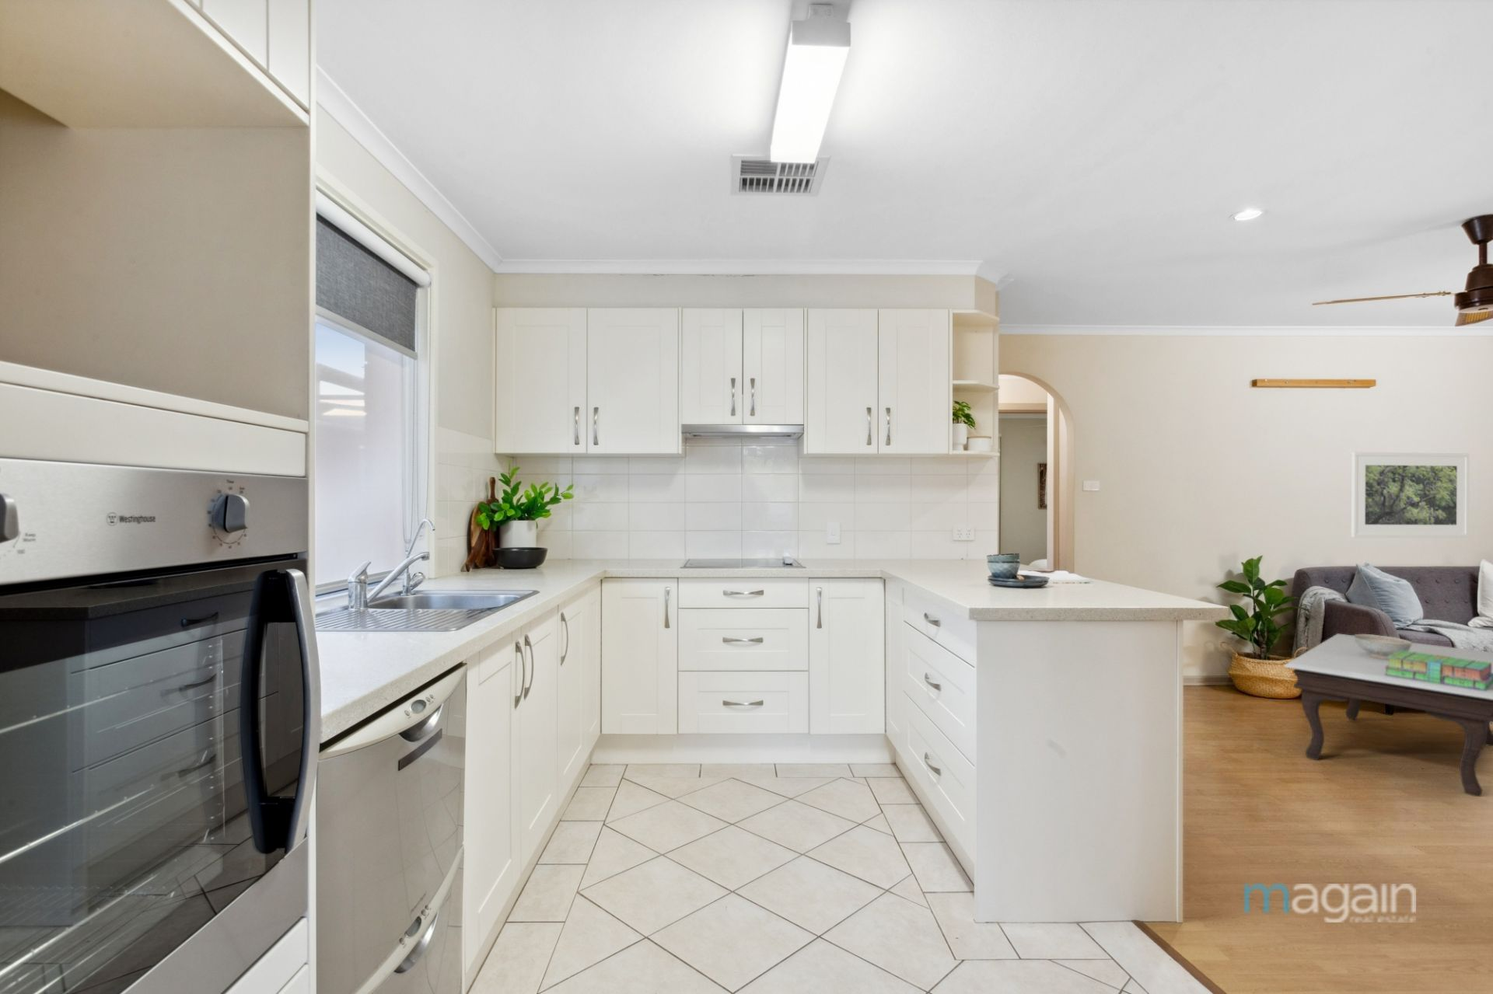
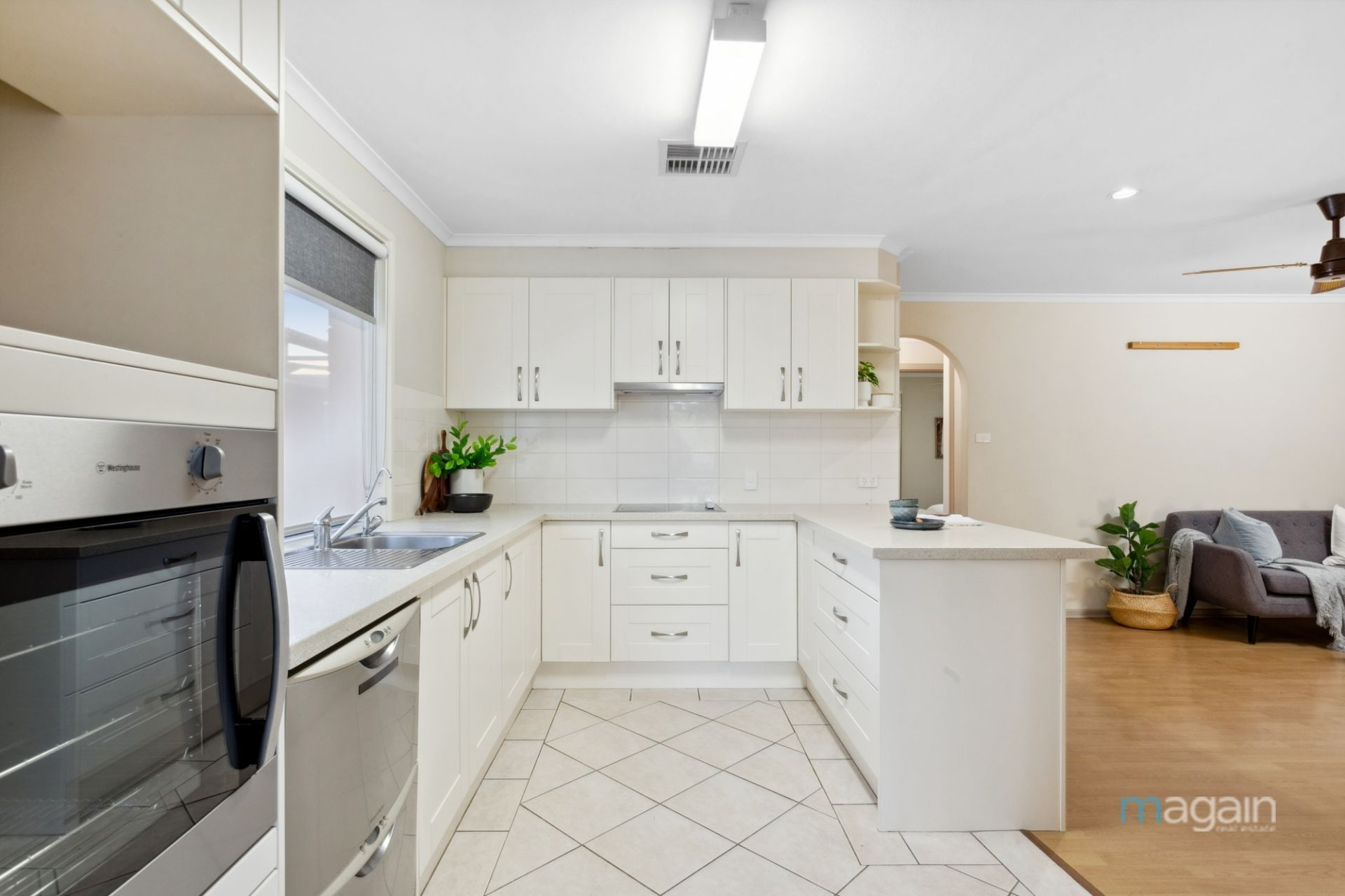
- decorative bowl [1353,633,1413,660]
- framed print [1350,452,1471,538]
- stack of books [1385,650,1493,691]
- coffee table [1282,632,1493,798]
